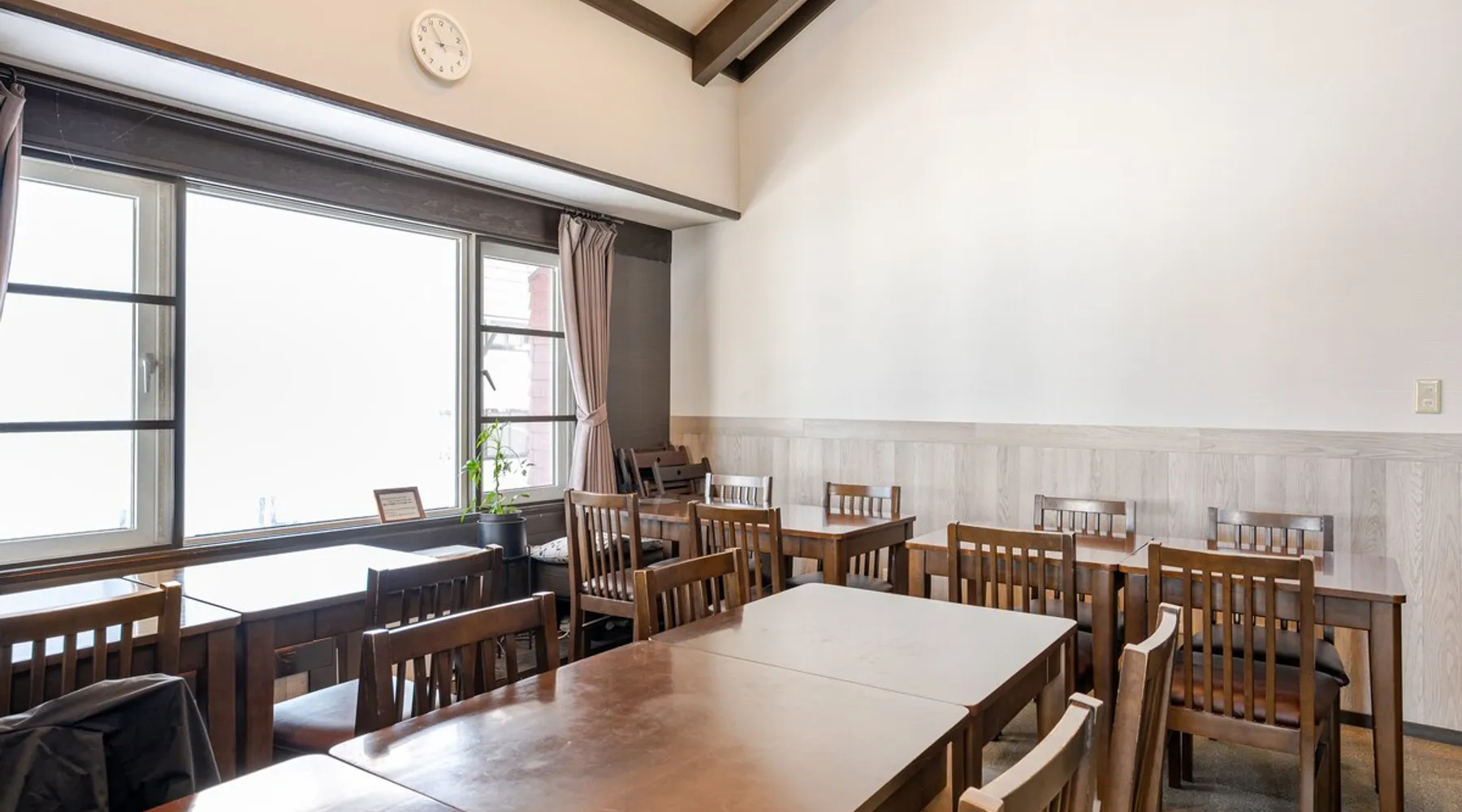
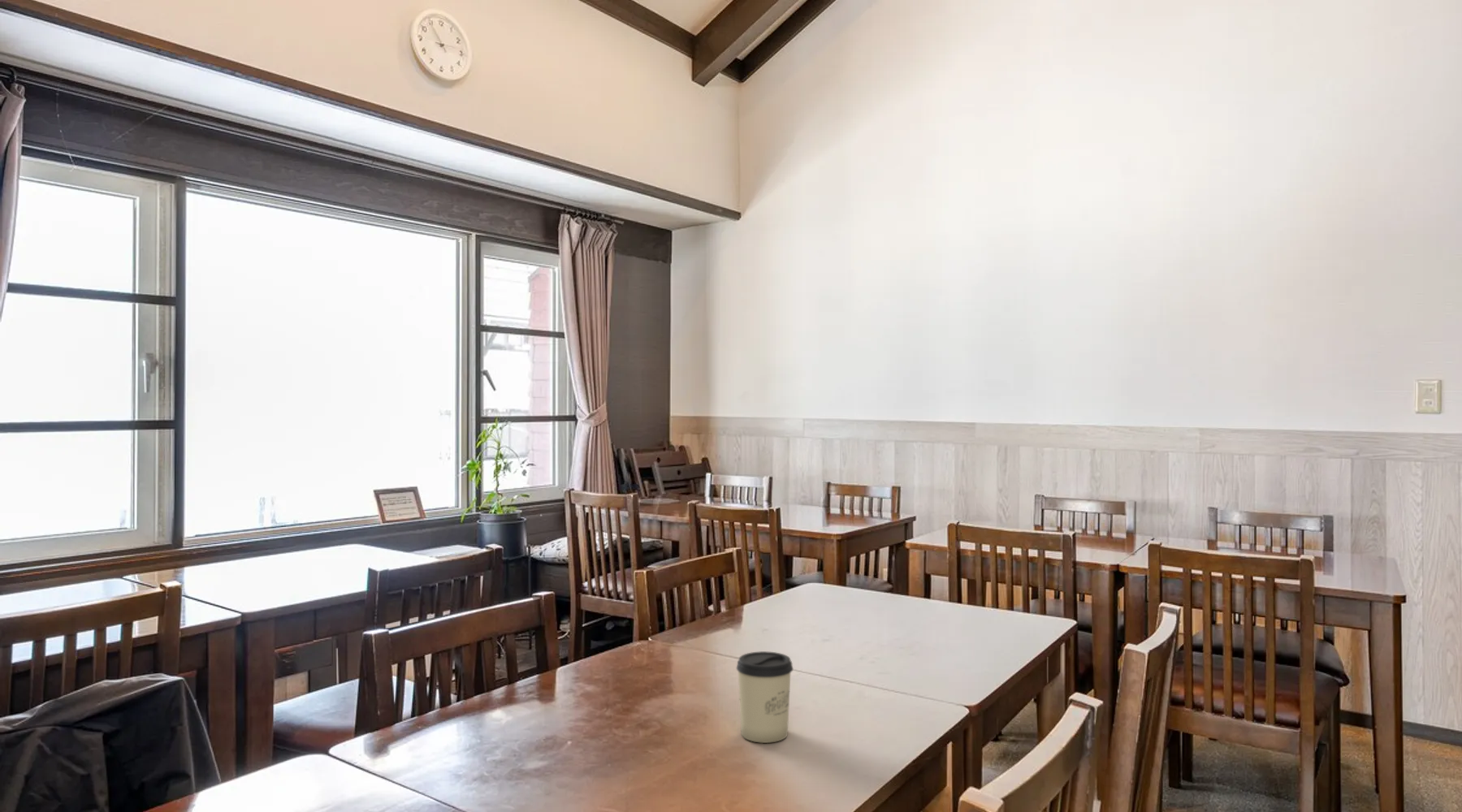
+ cup [736,650,794,744]
